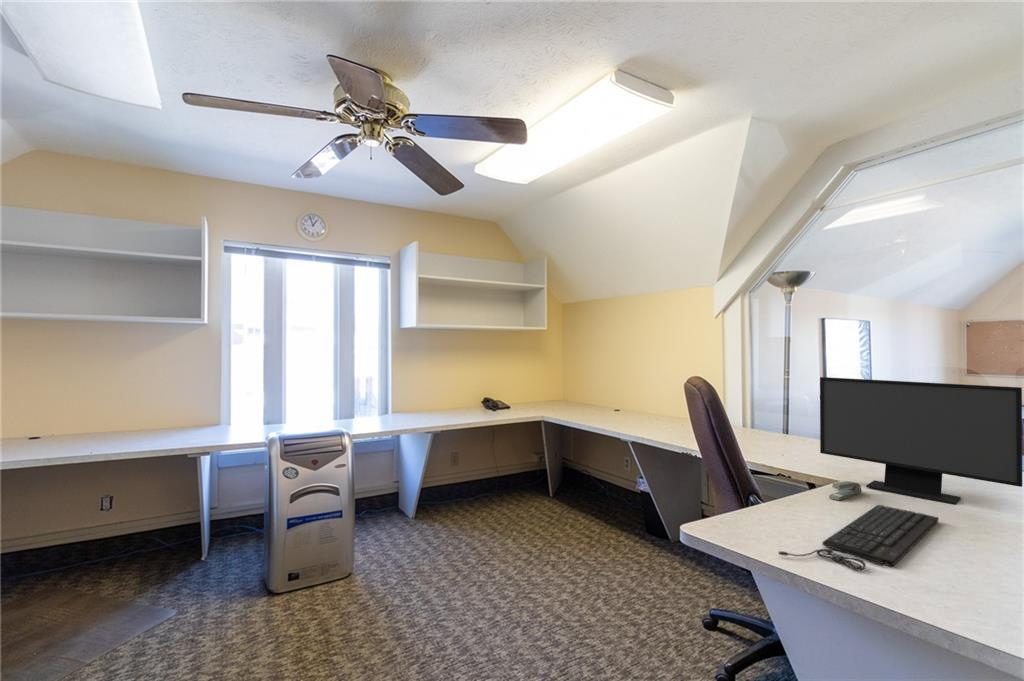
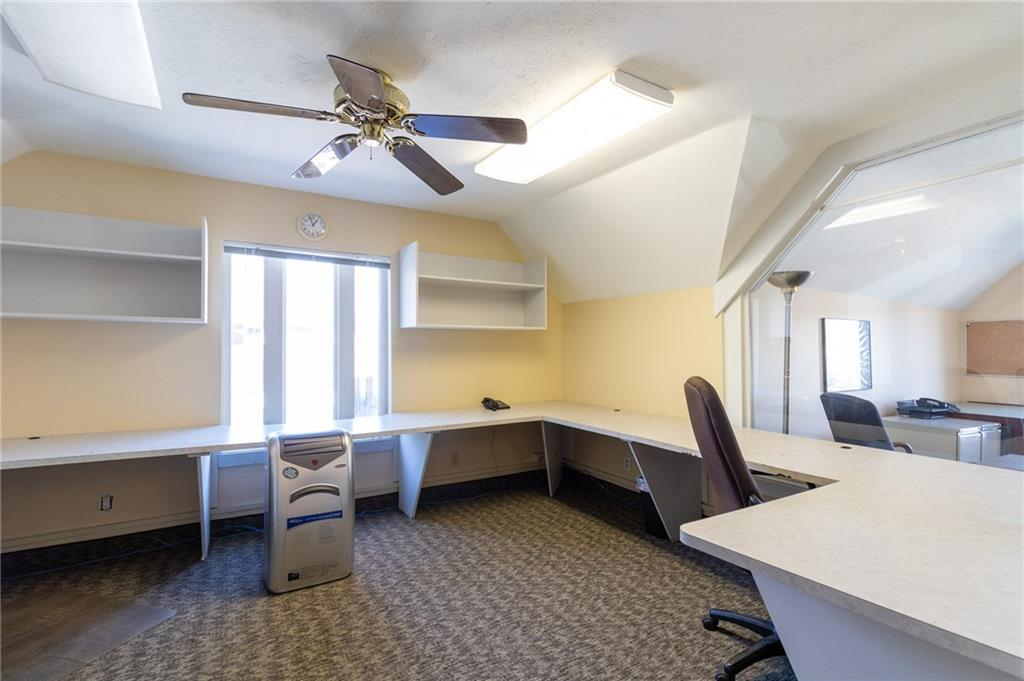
- computer monitor [819,376,1023,506]
- stapler [828,480,863,501]
- keyboard [777,504,939,572]
